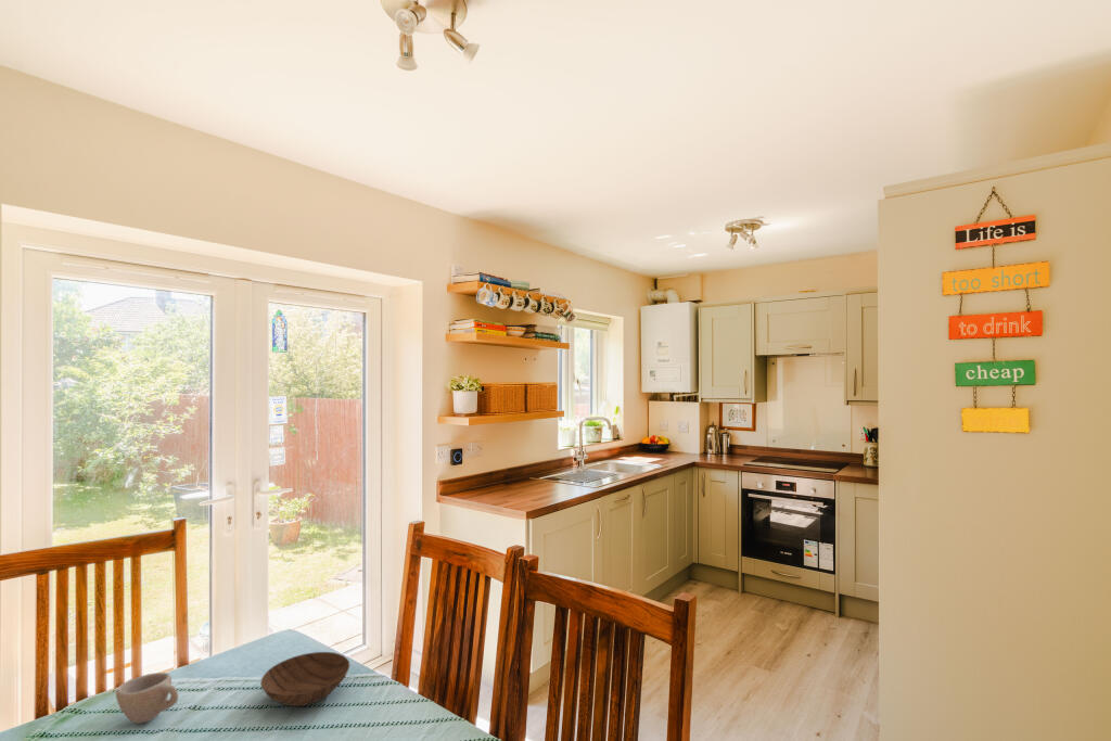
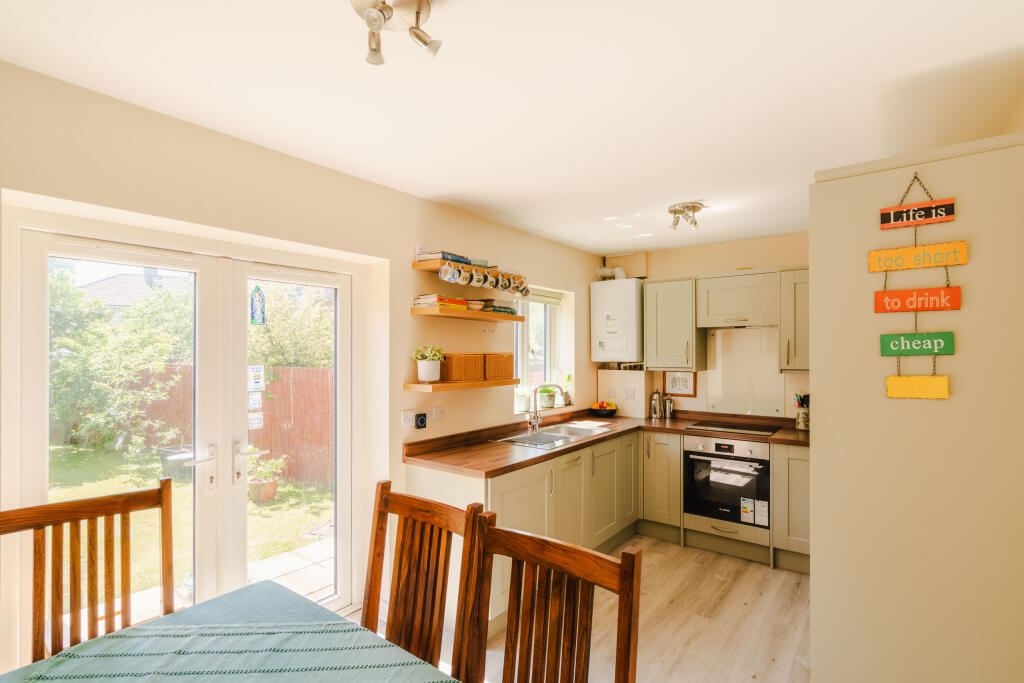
- cup [115,672,179,725]
- bowl [259,651,350,707]
